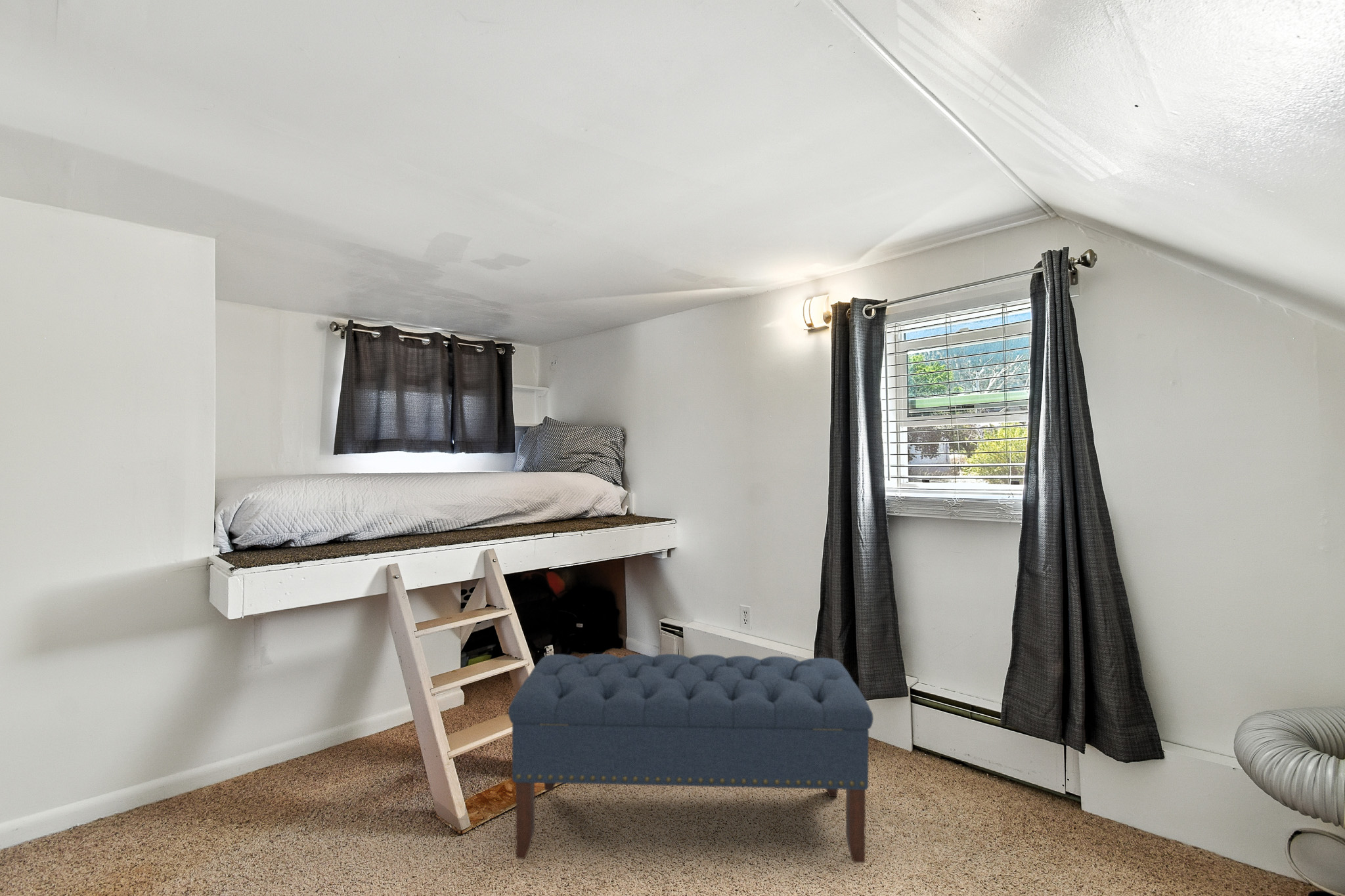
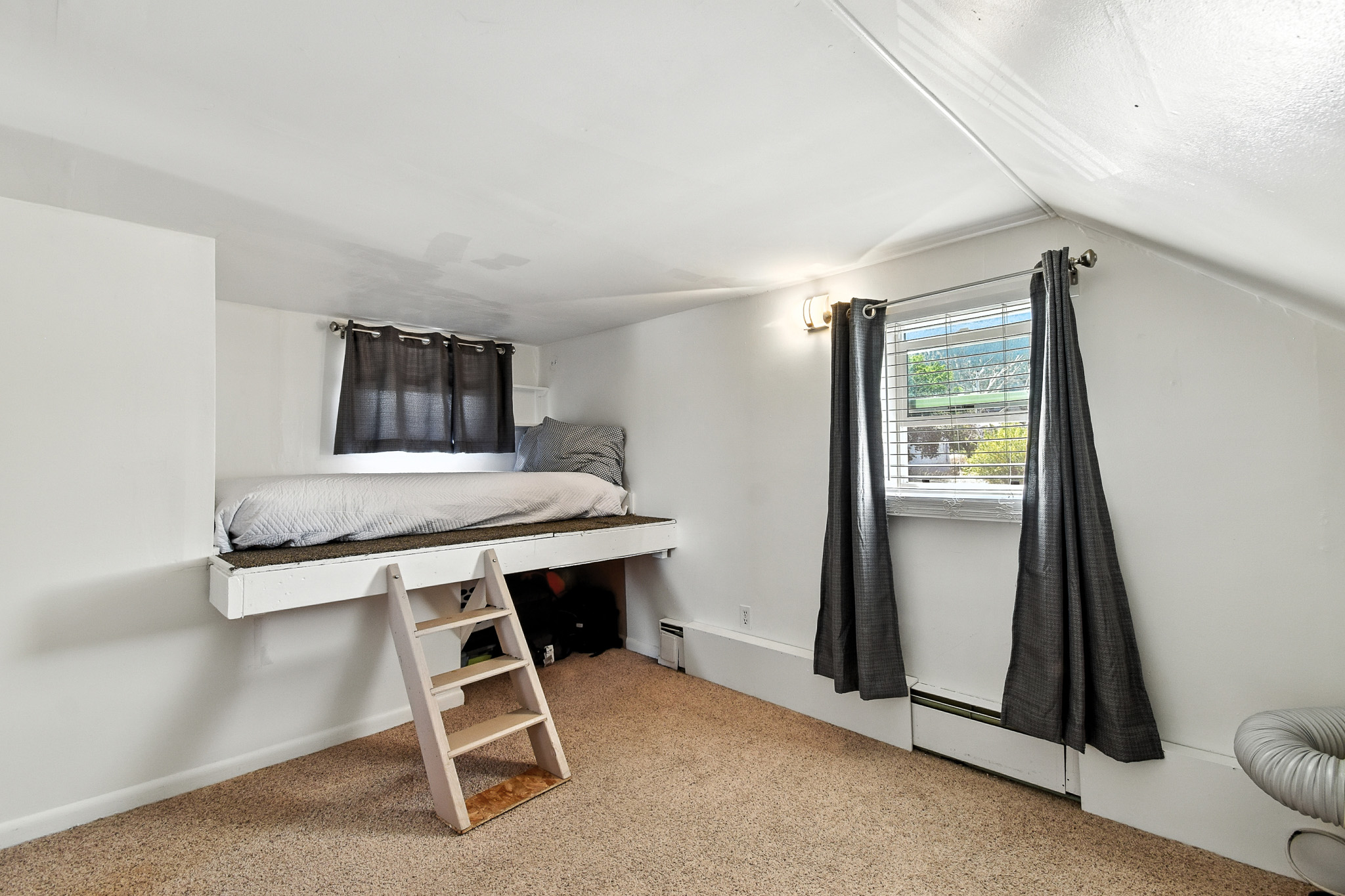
- bench [508,653,874,863]
